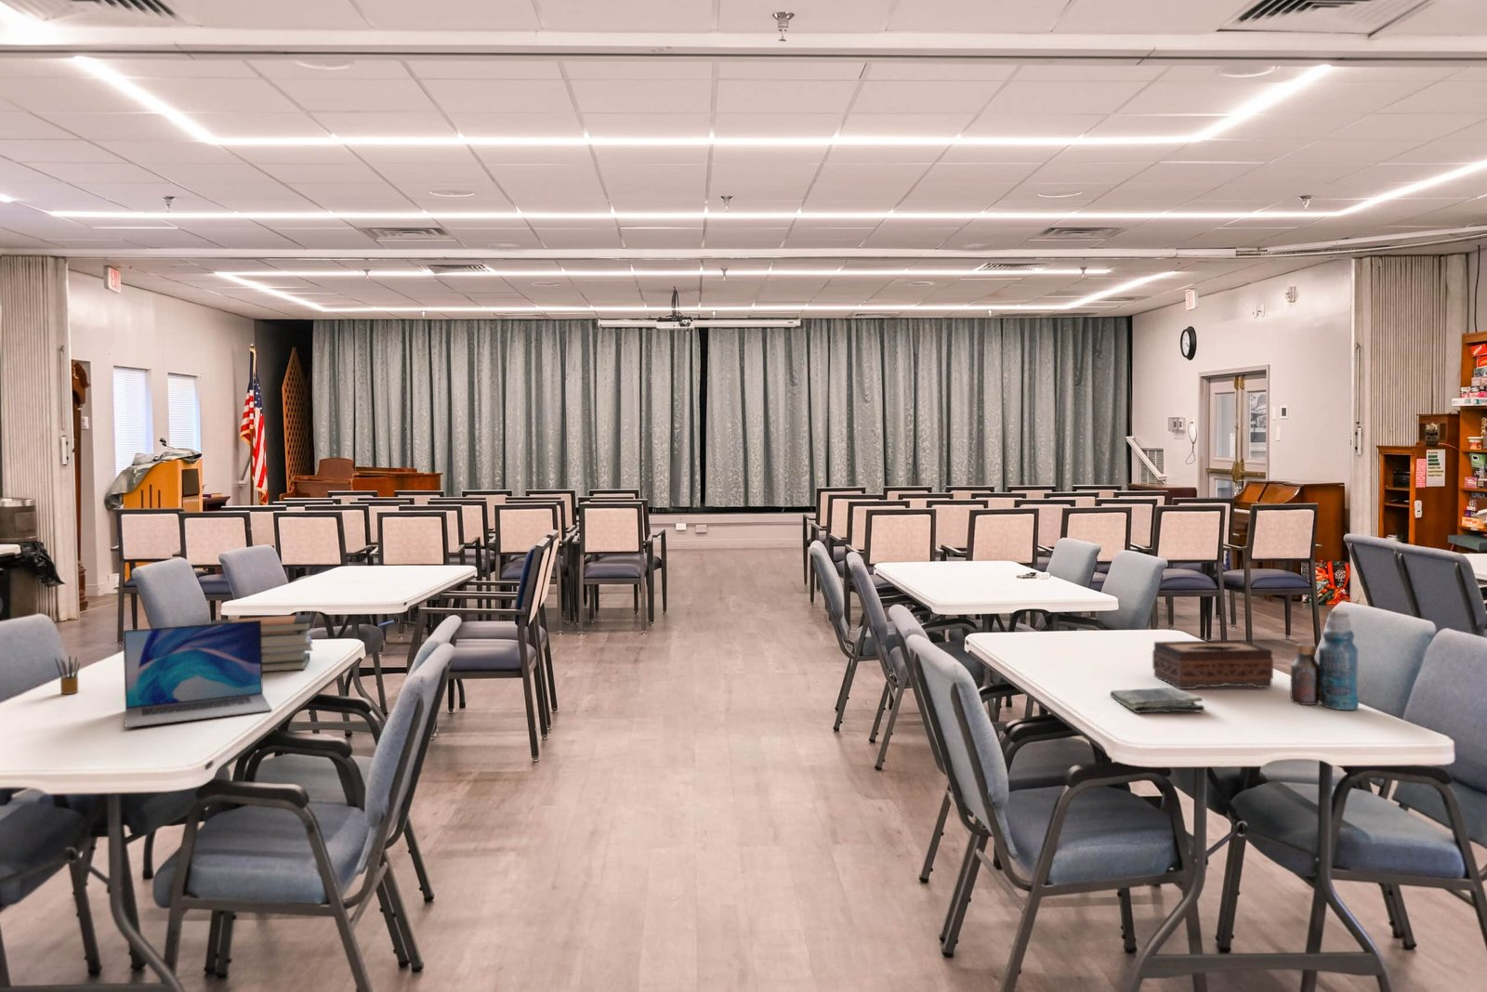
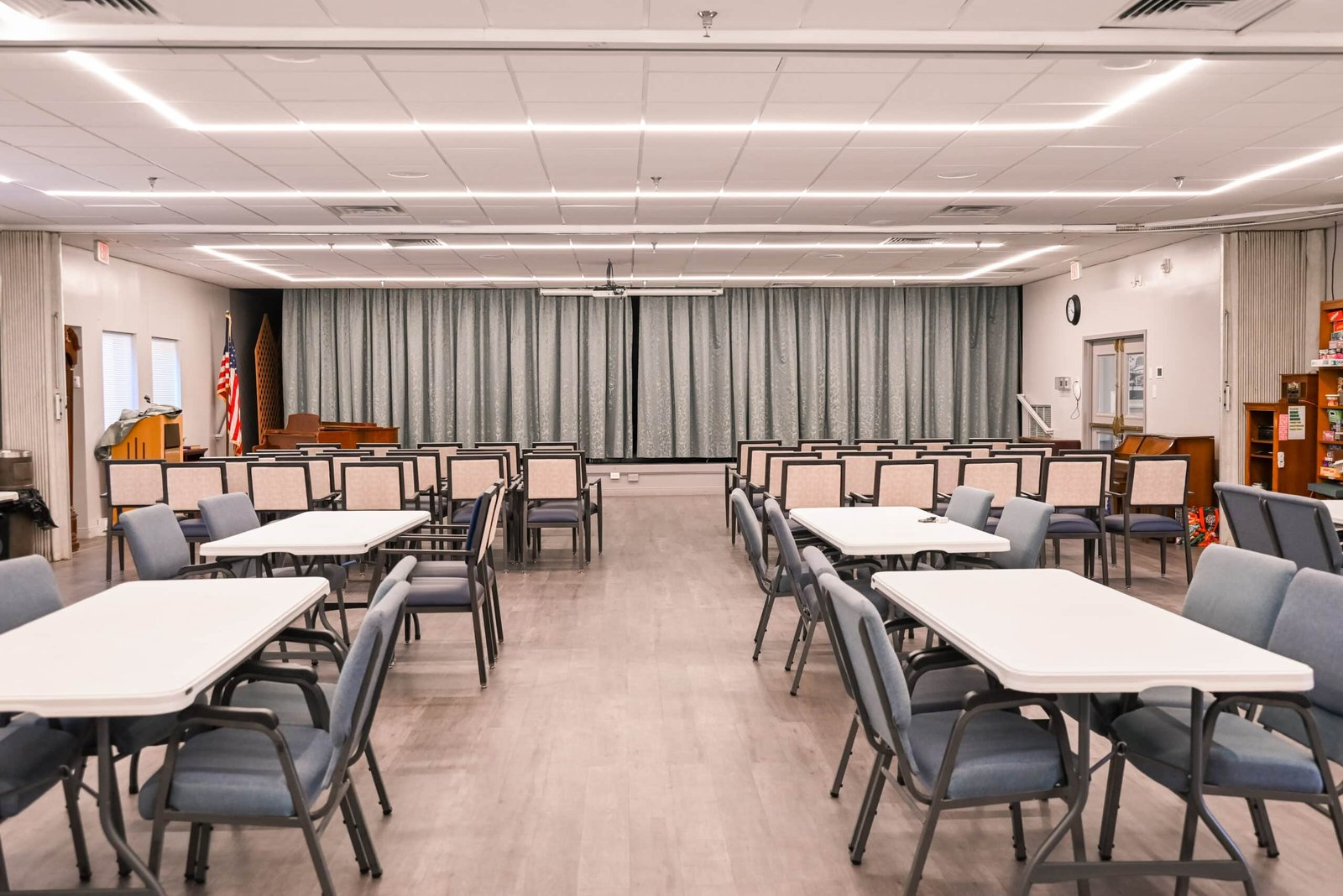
- pencil box [54,654,81,695]
- book stack [209,614,314,672]
- tissue box [1152,639,1274,690]
- bottle [1289,609,1360,711]
- dish towel [1108,688,1206,713]
- laptop [123,620,273,728]
